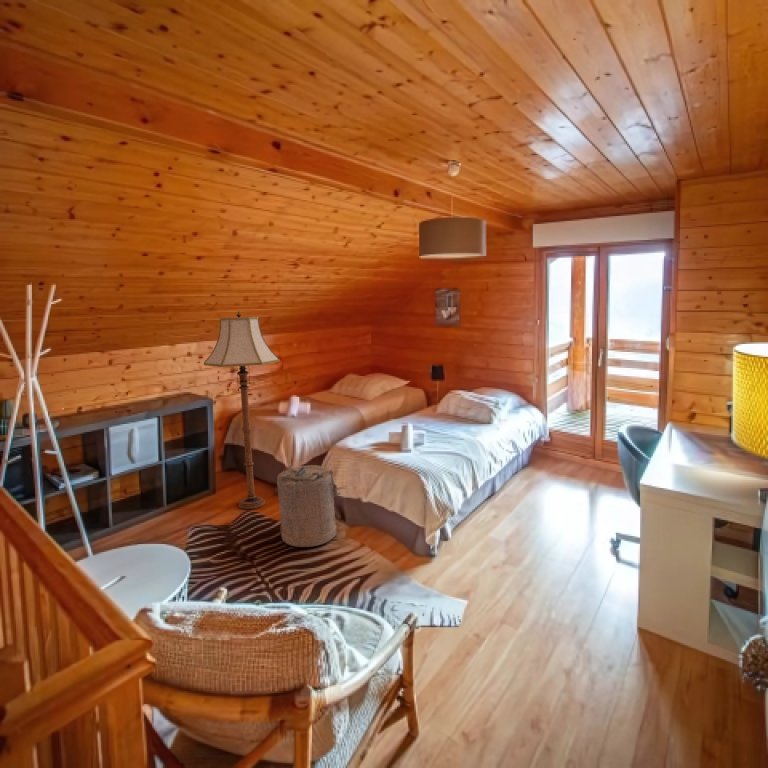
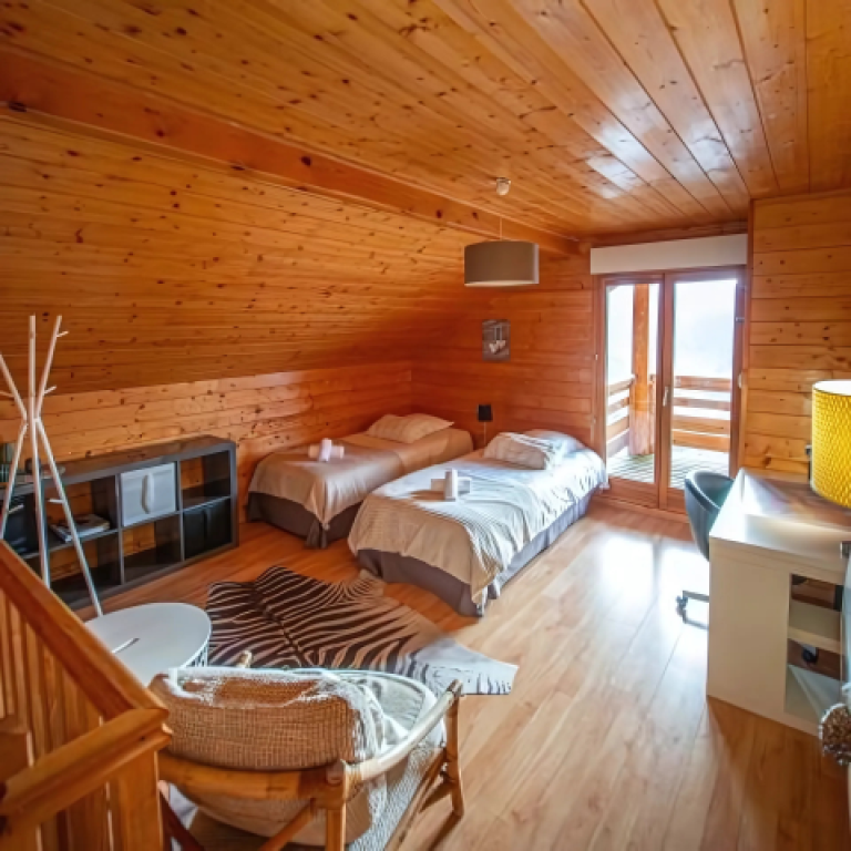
- floor lamp [203,310,281,510]
- laundry hamper [276,464,347,548]
